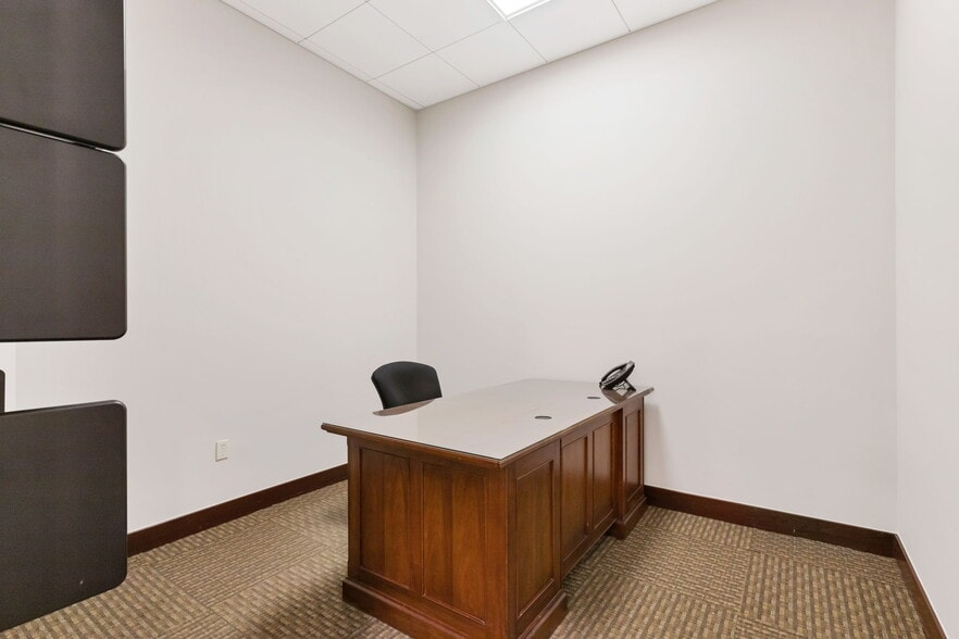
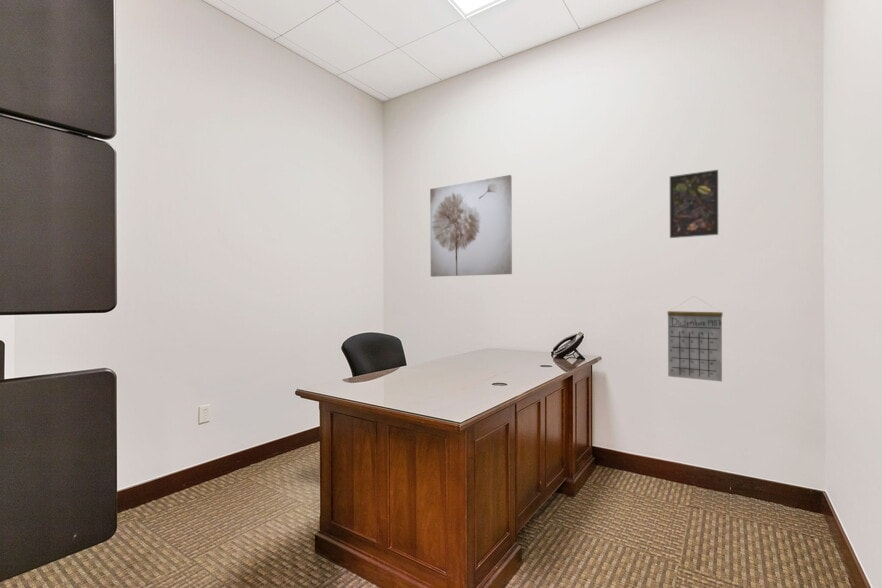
+ wall art [429,174,513,278]
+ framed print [669,169,719,239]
+ calendar [667,295,723,382]
